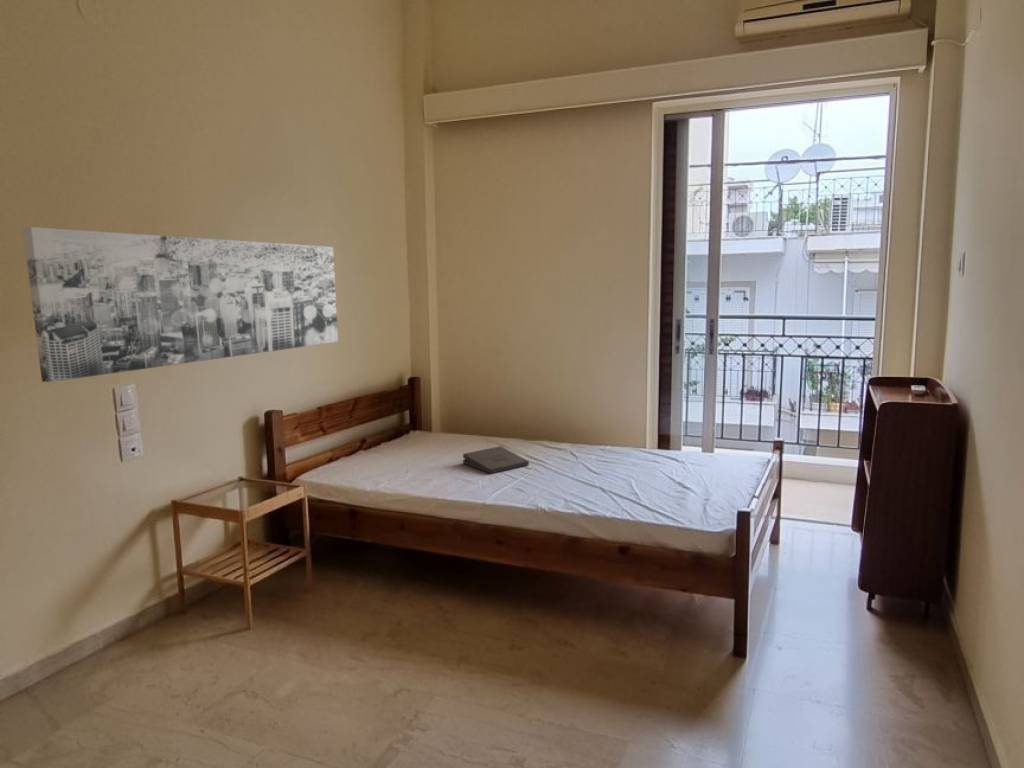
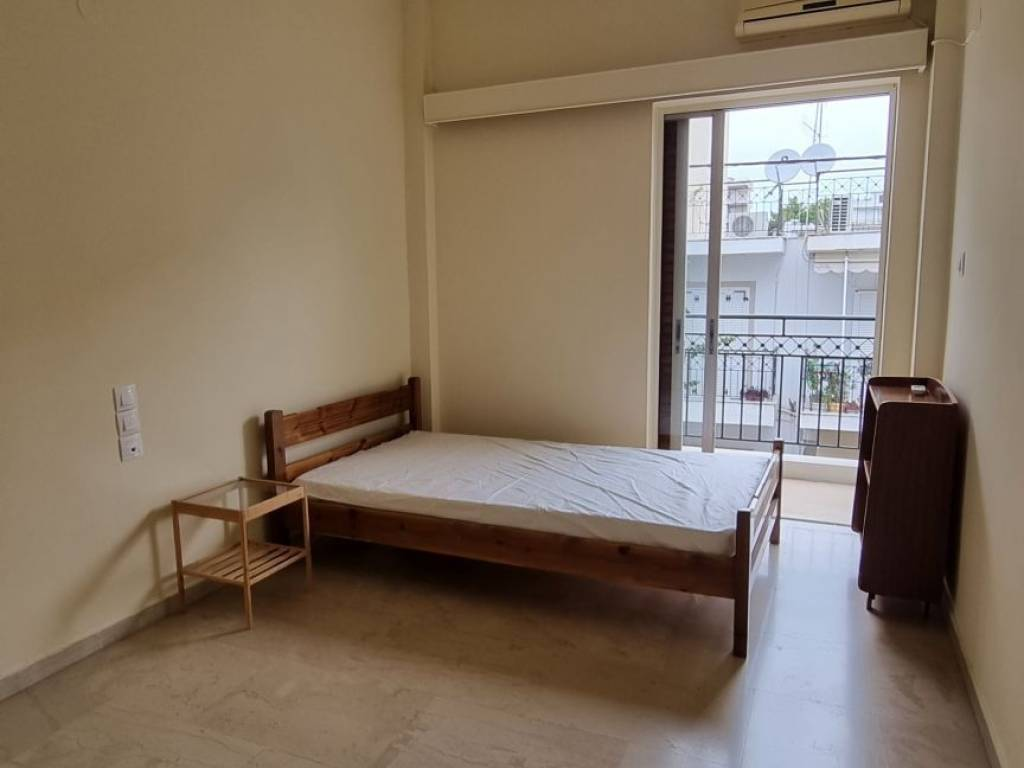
- pizza box [462,445,530,475]
- wall art [22,226,339,383]
